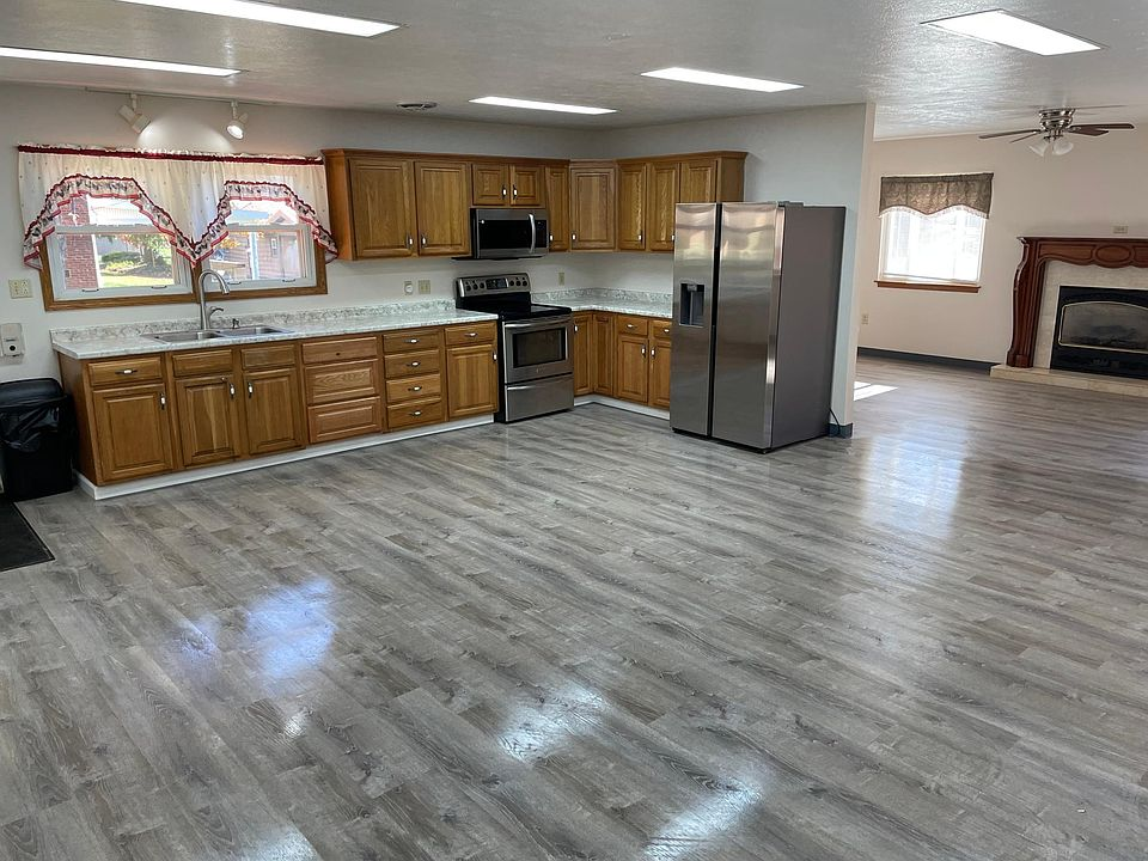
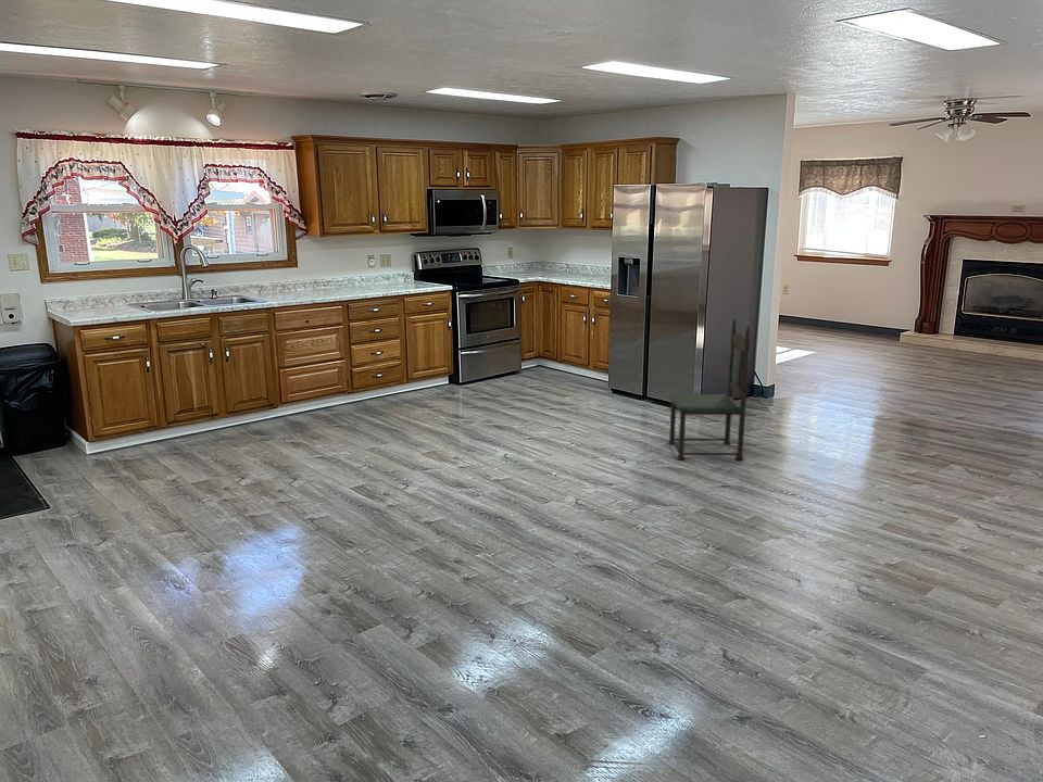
+ dining chair [667,318,751,461]
